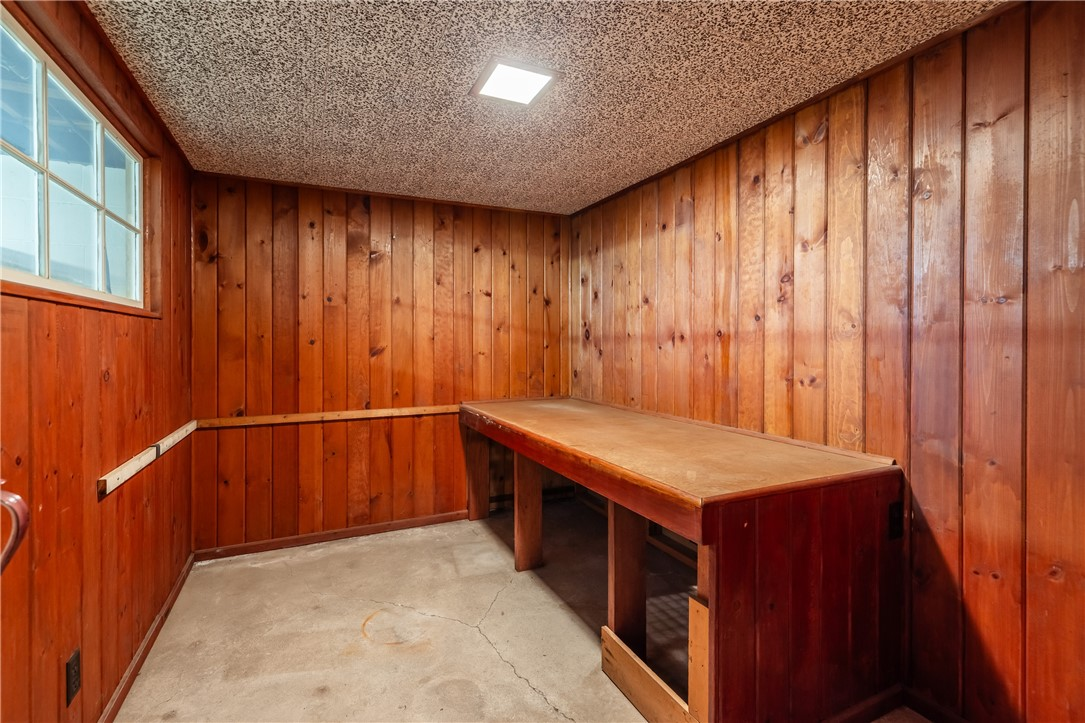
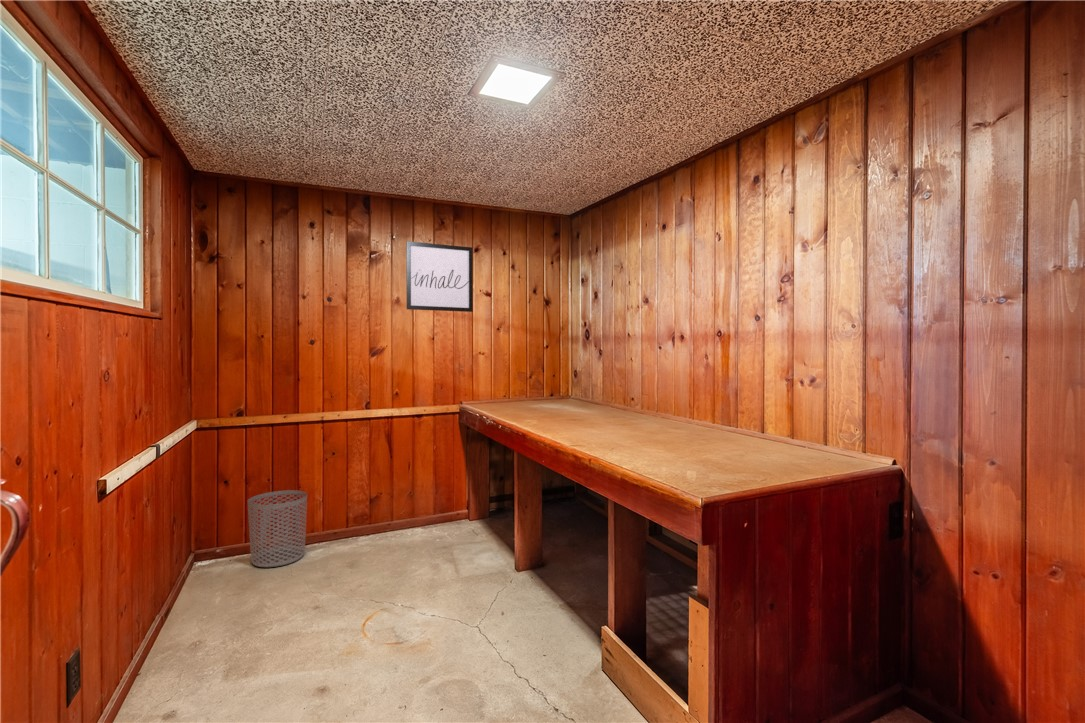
+ wall art [405,240,474,313]
+ waste bin [247,489,308,568]
